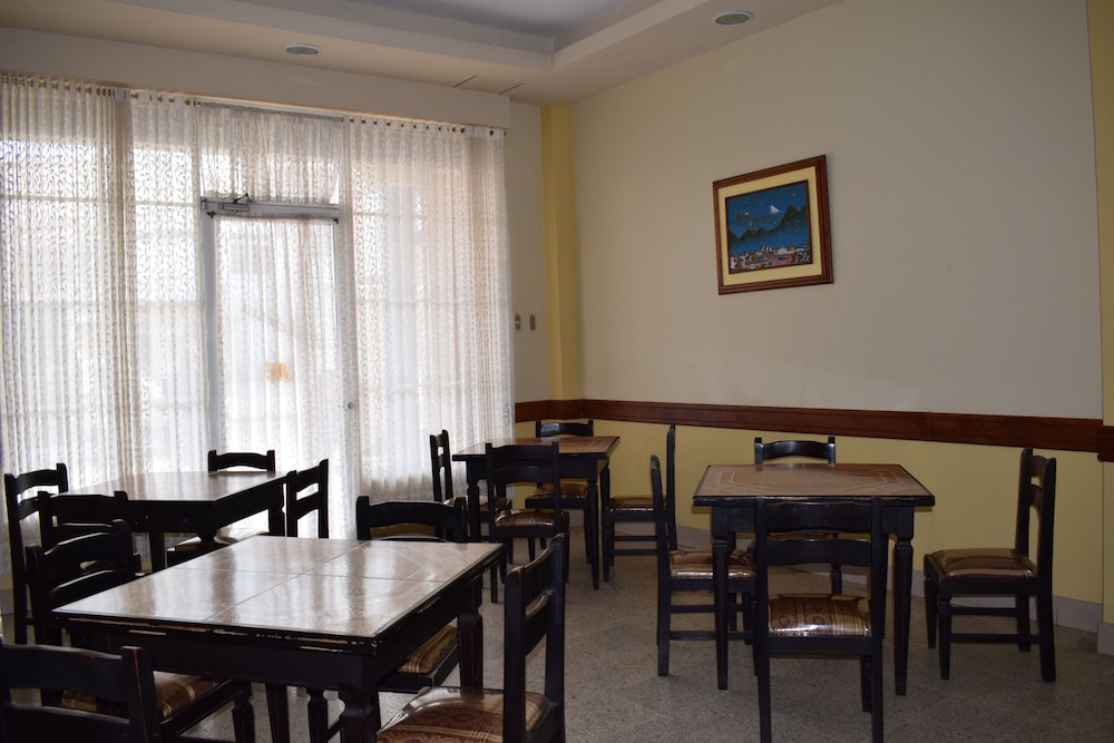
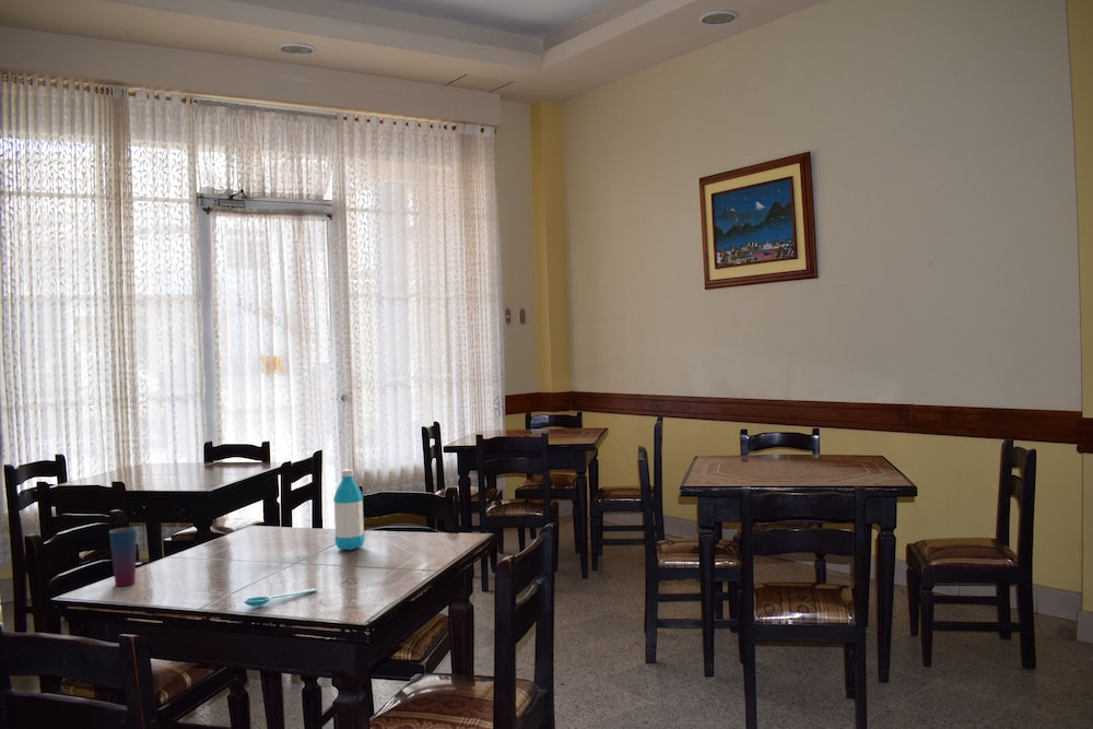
+ cup [108,527,138,587]
+ water bottle [332,468,366,551]
+ spoon [243,588,318,608]
